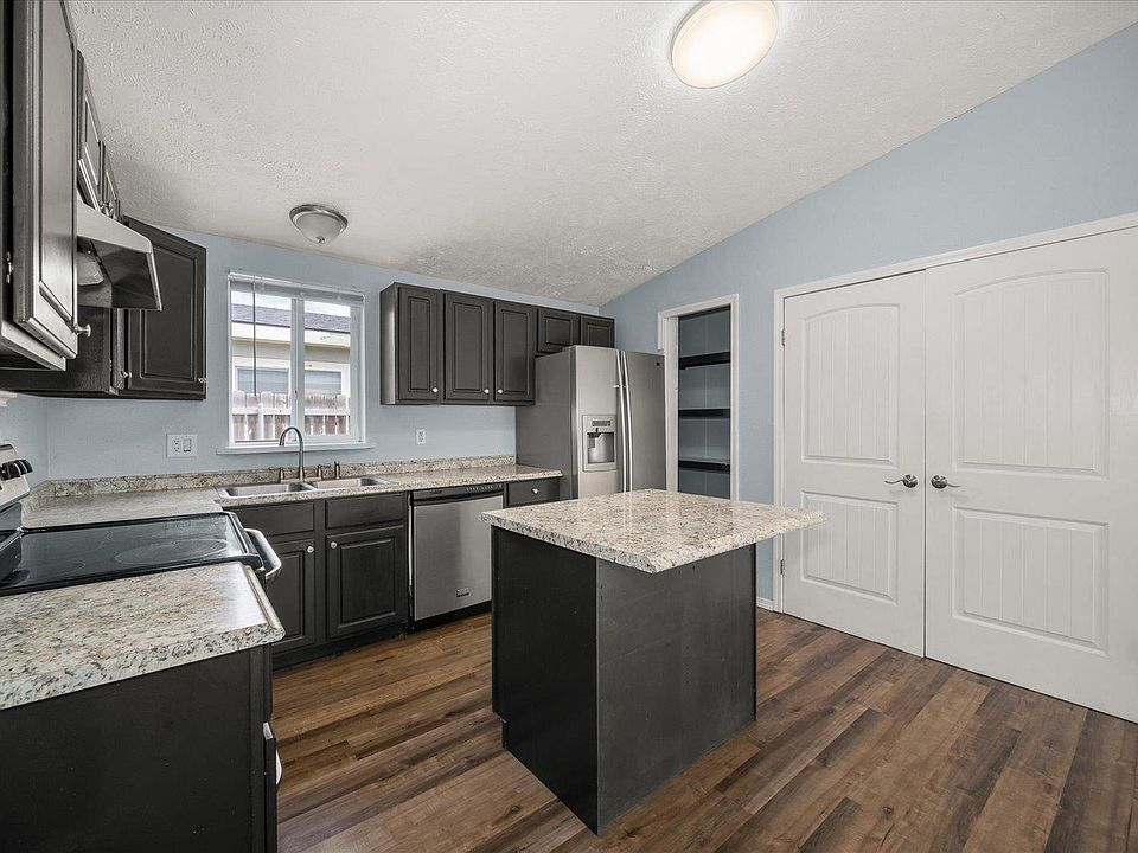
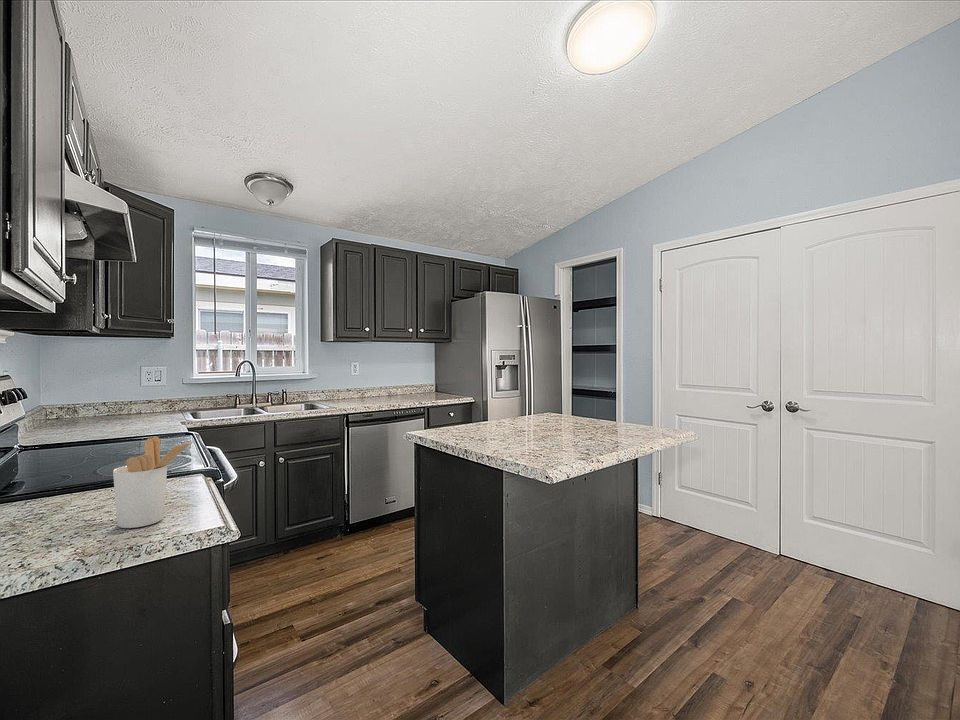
+ utensil holder [112,436,195,529]
